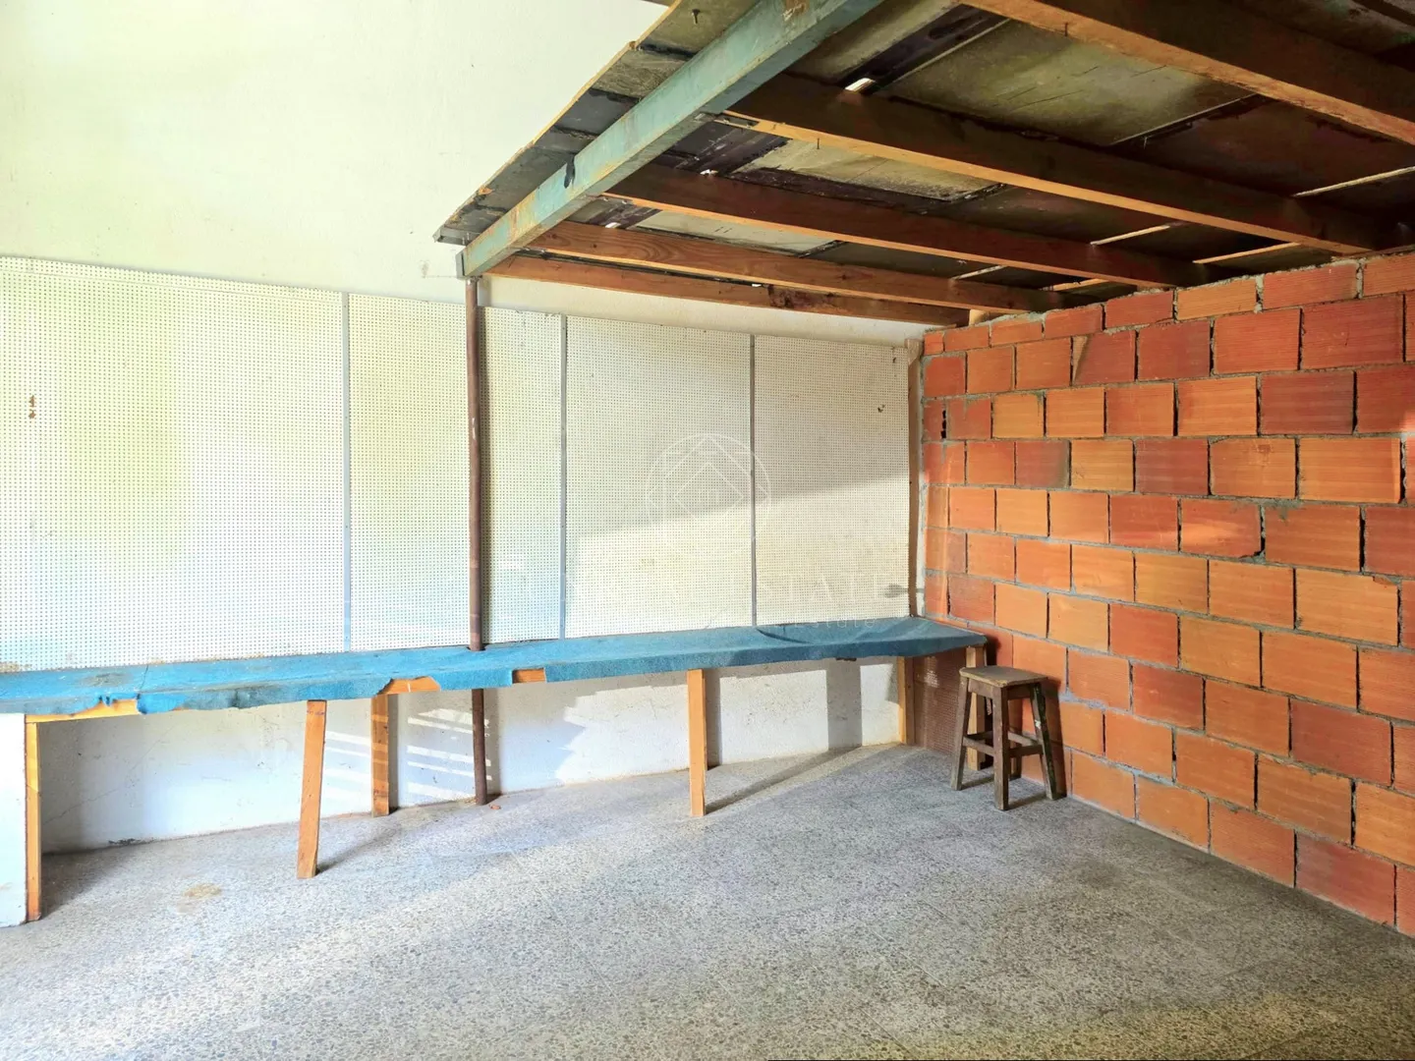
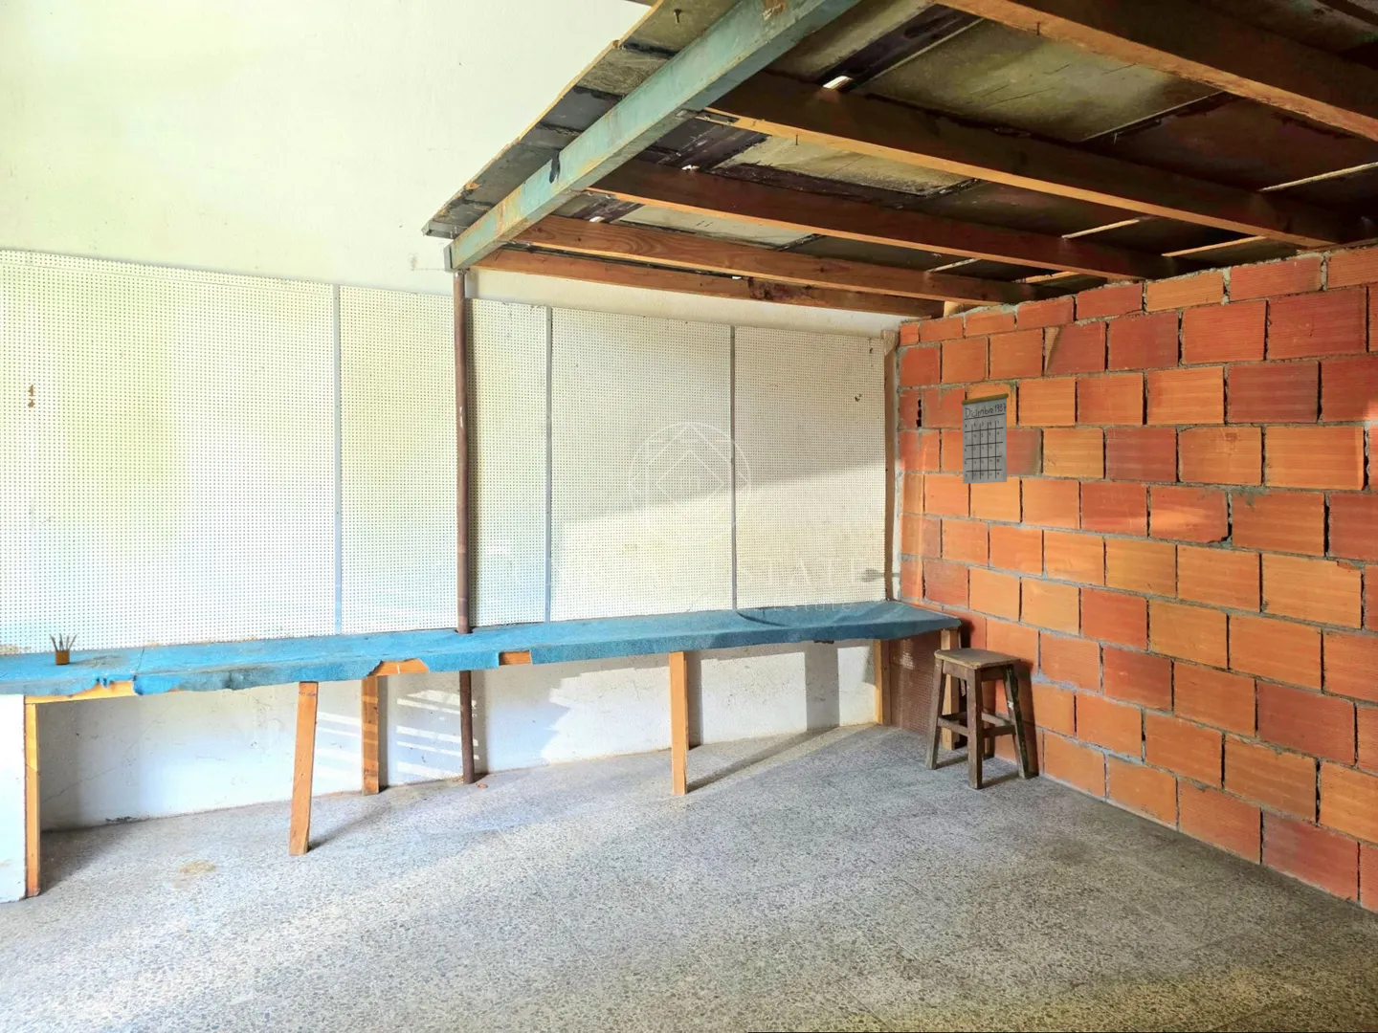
+ pencil box [49,633,78,665]
+ calendar [960,375,1009,485]
